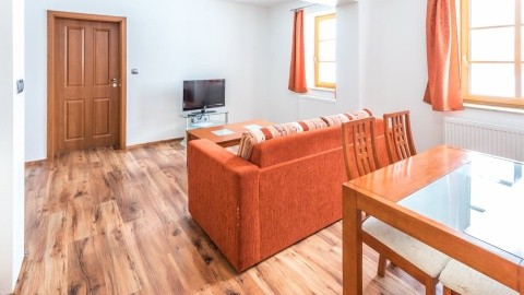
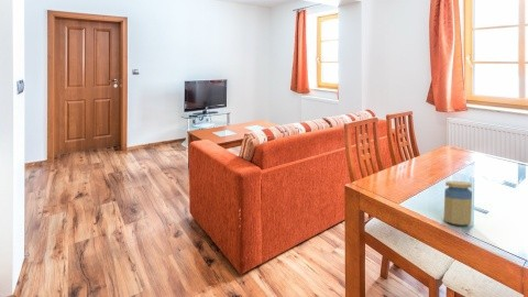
+ jar [443,180,473,227]
